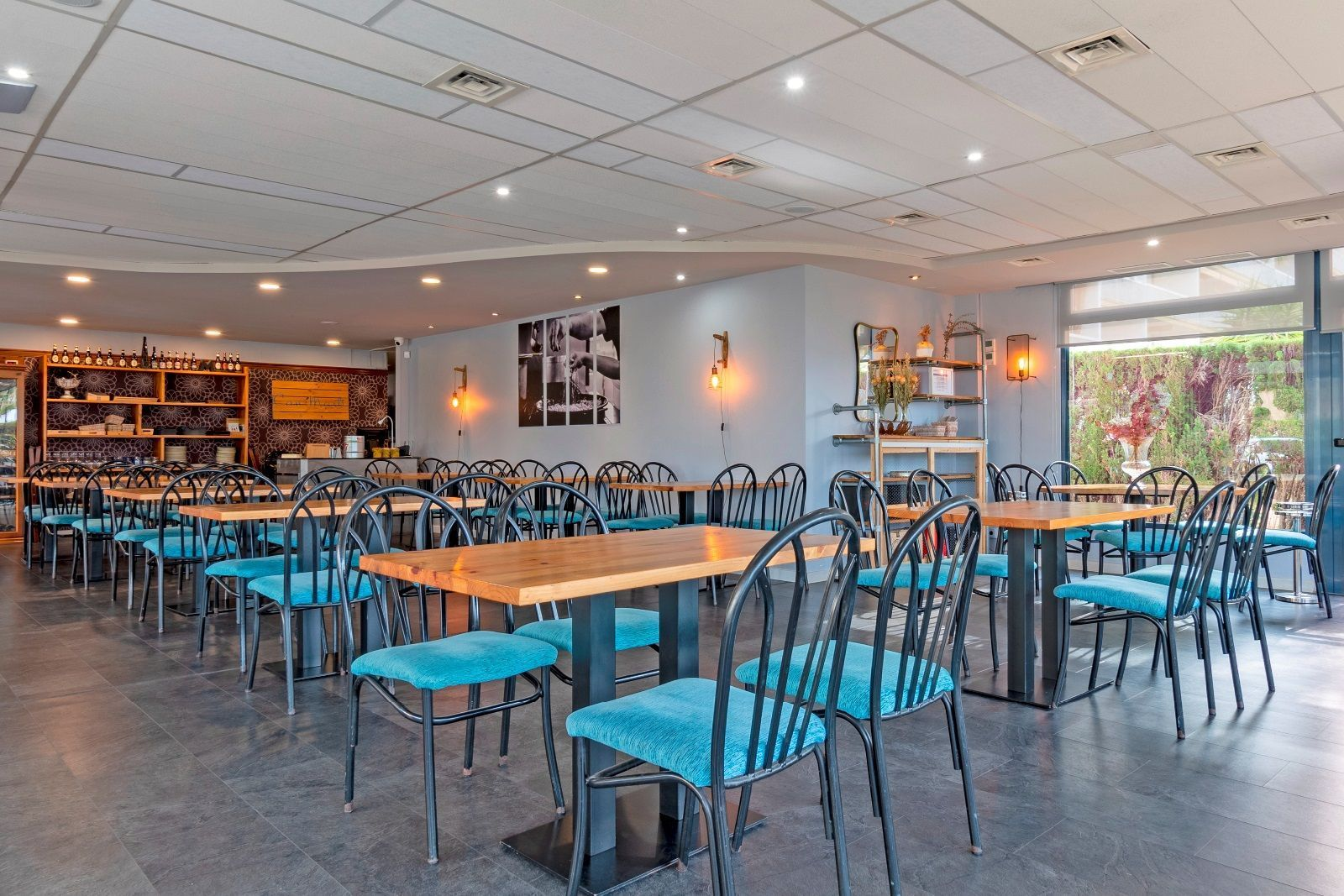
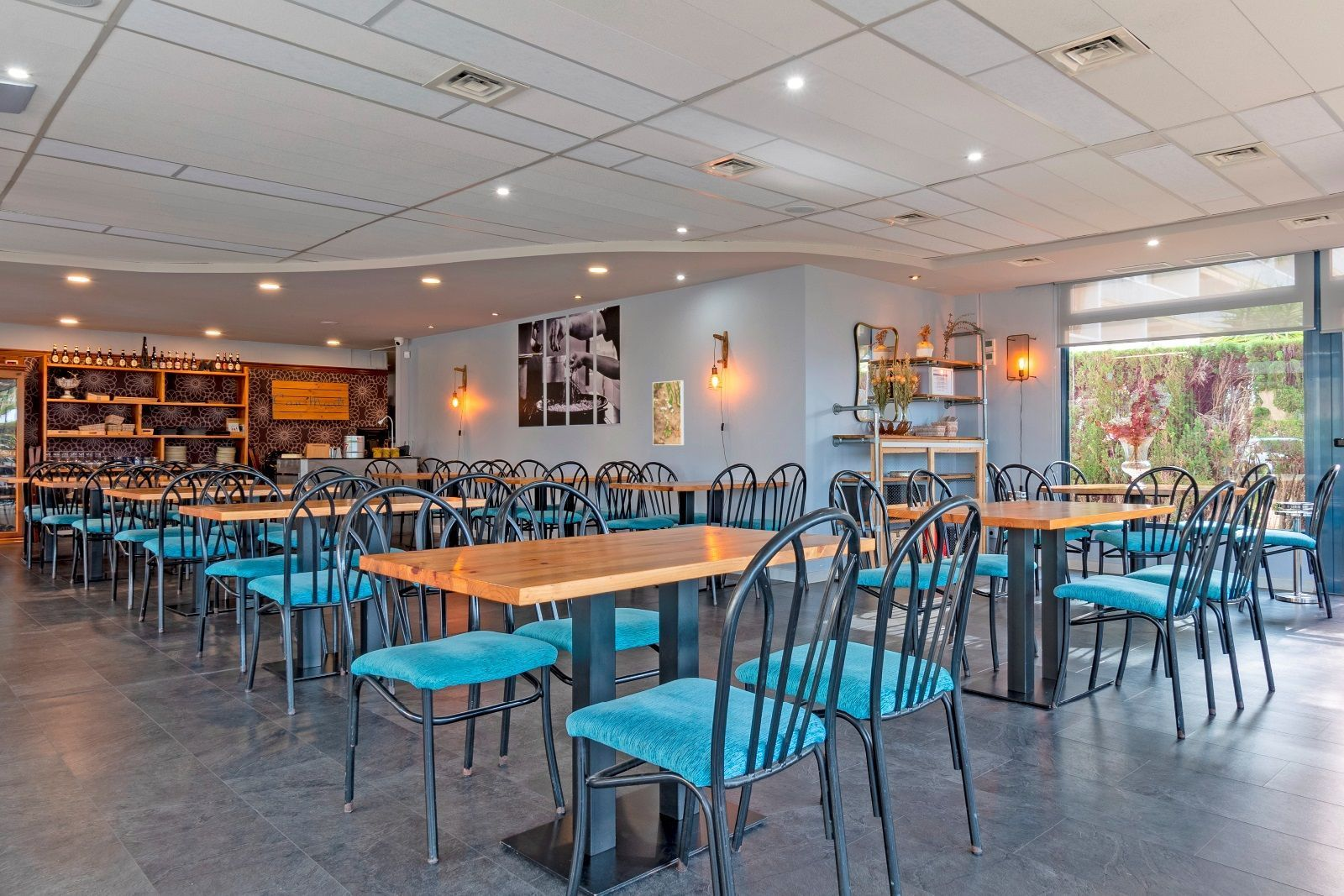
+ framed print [652,380,685,446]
